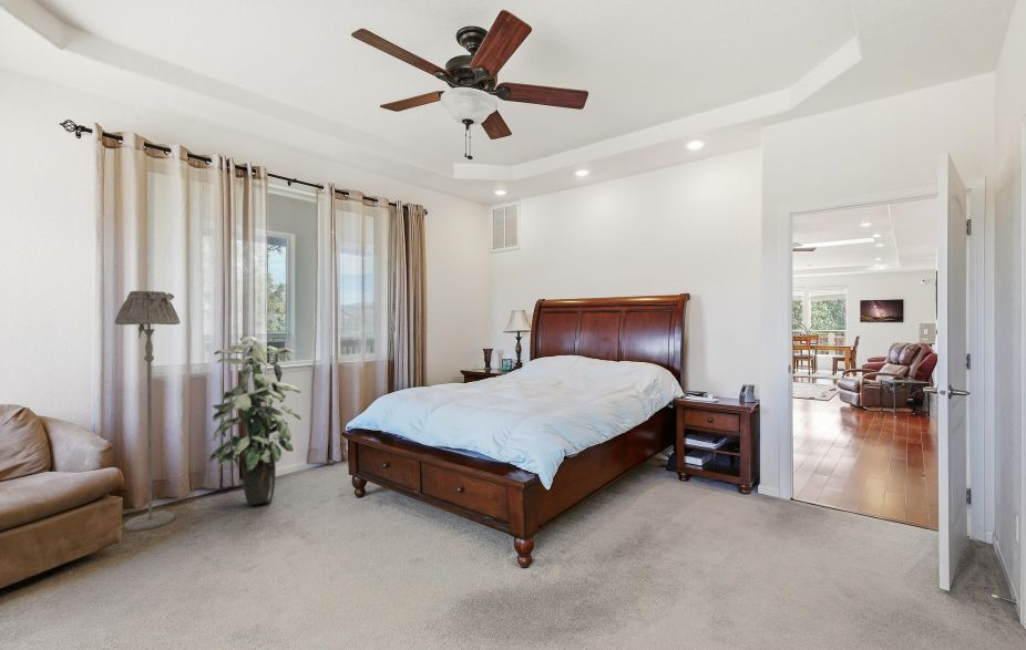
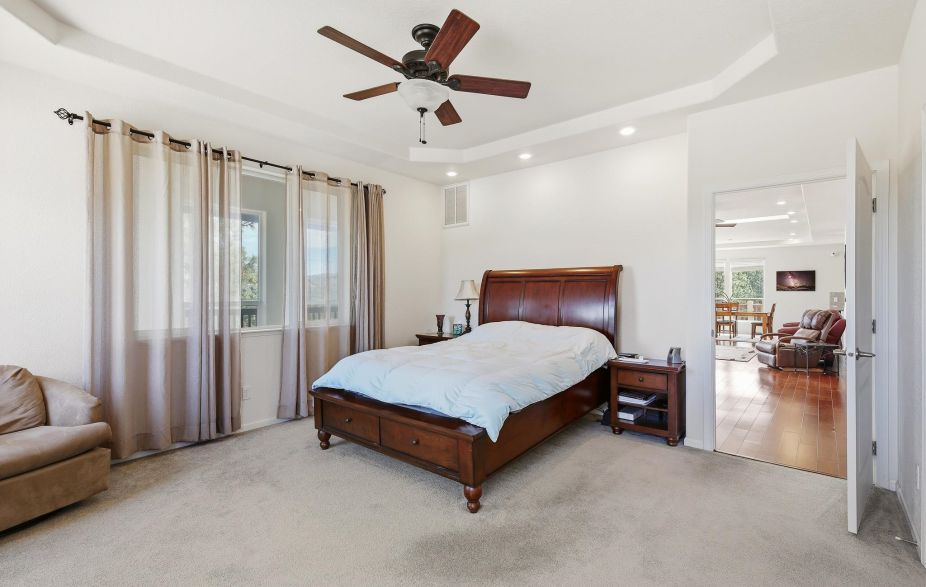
- indoor plant [208,336,302,506]
- floor lamp [114,290,182,532]
